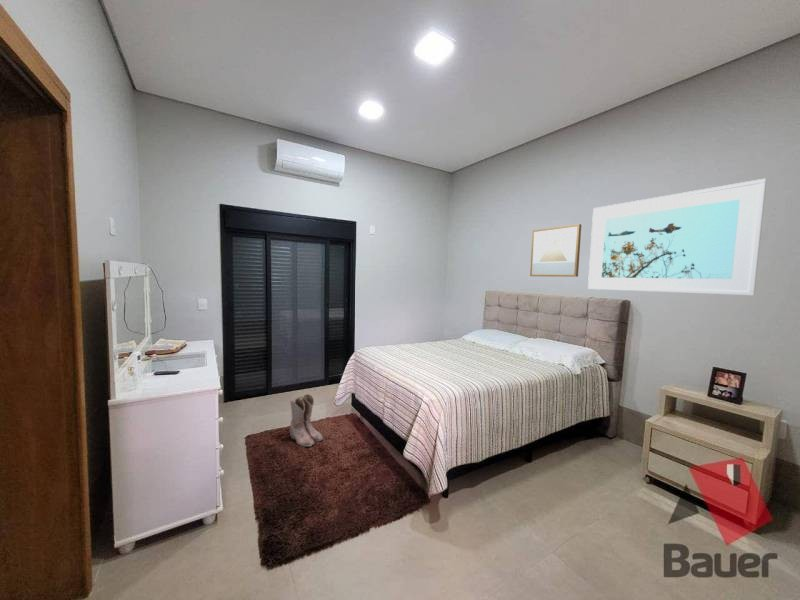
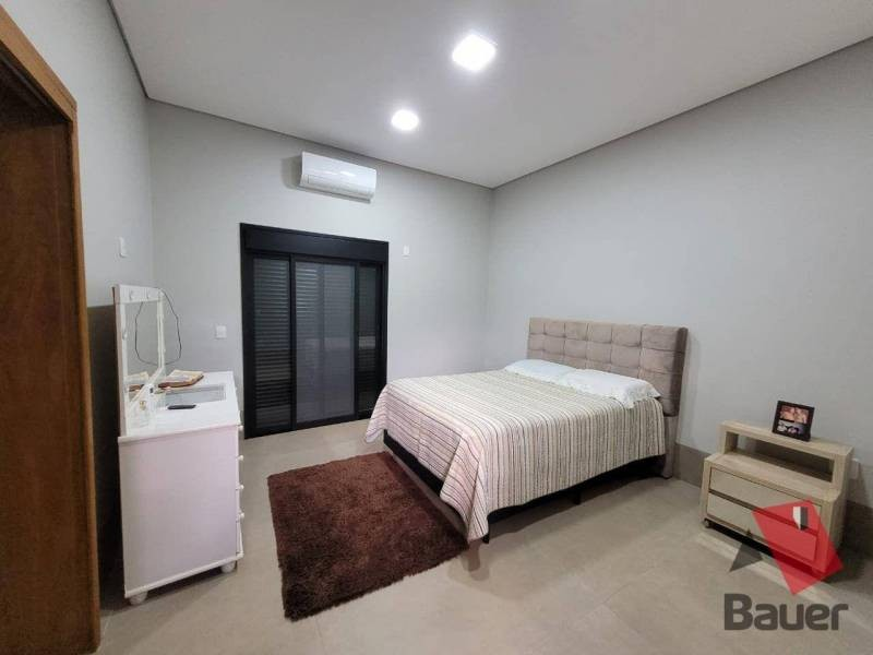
- wall art [529,223,582,278]
- boots [289,393,324,448]
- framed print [587,178,768,297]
